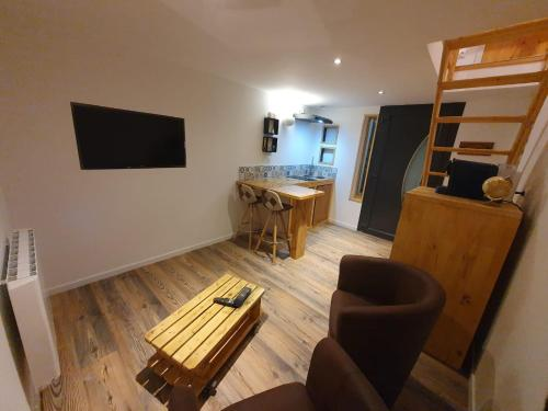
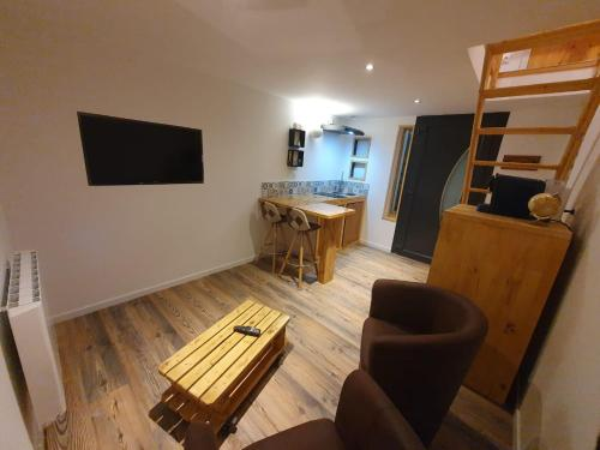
- remote control [232,286,253,308]
